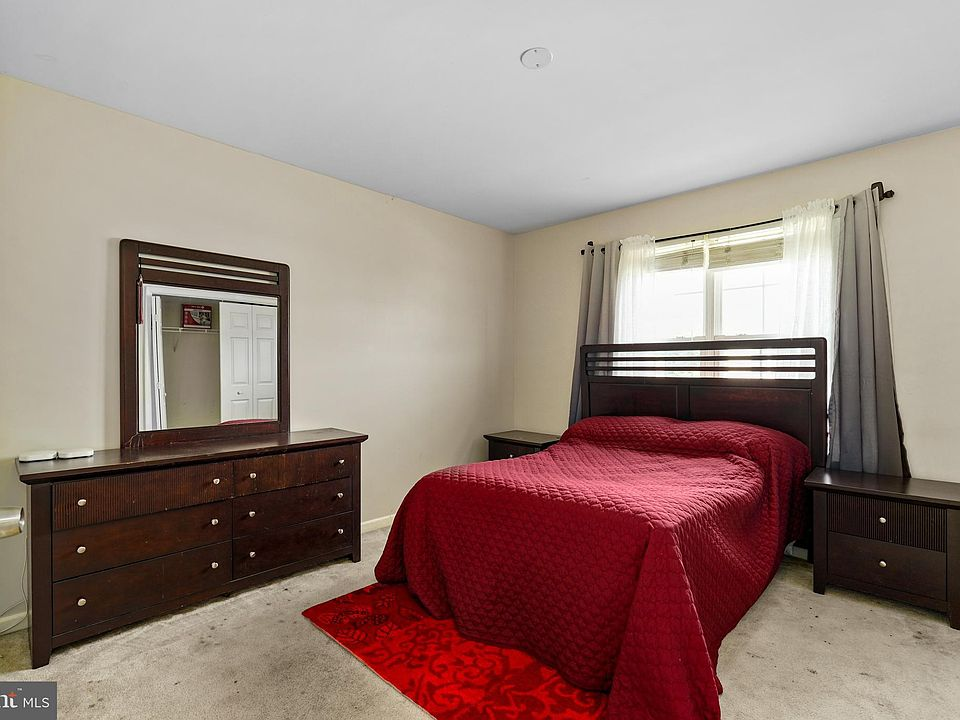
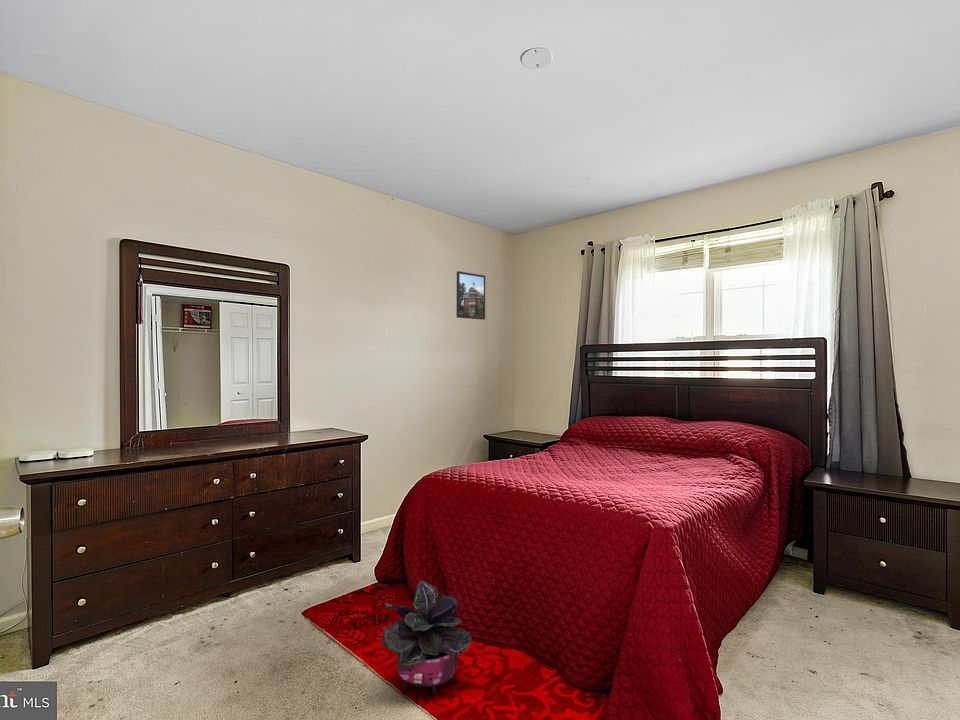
+ potted plant [381,579,472,694]
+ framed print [456,270,486,321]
